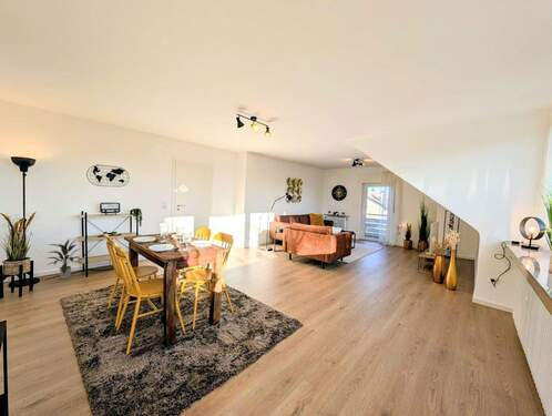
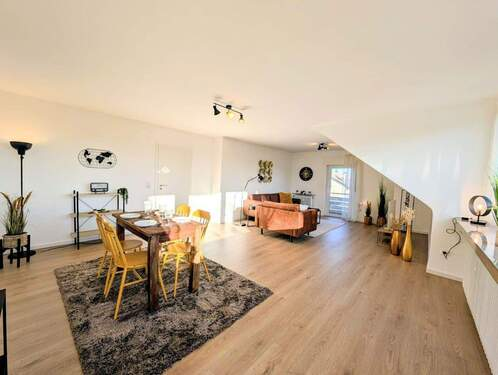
- indoor plant [45,237,83,281]
